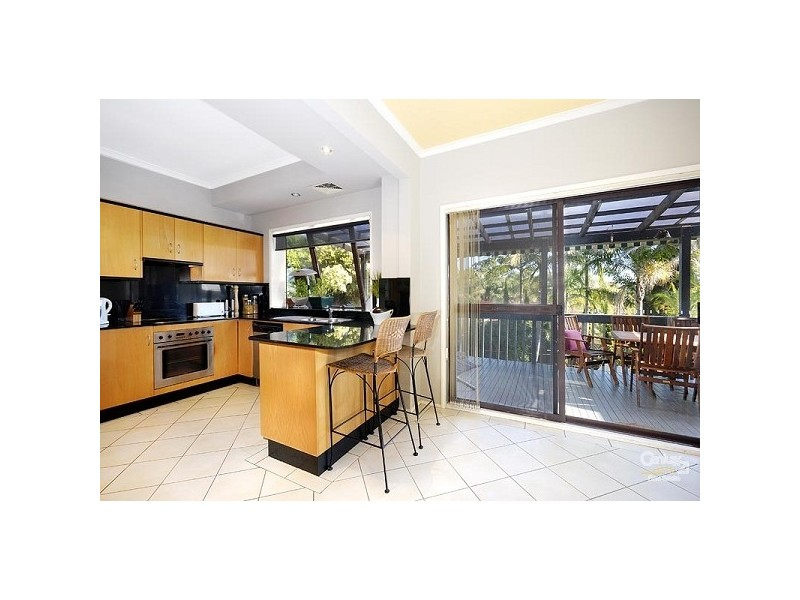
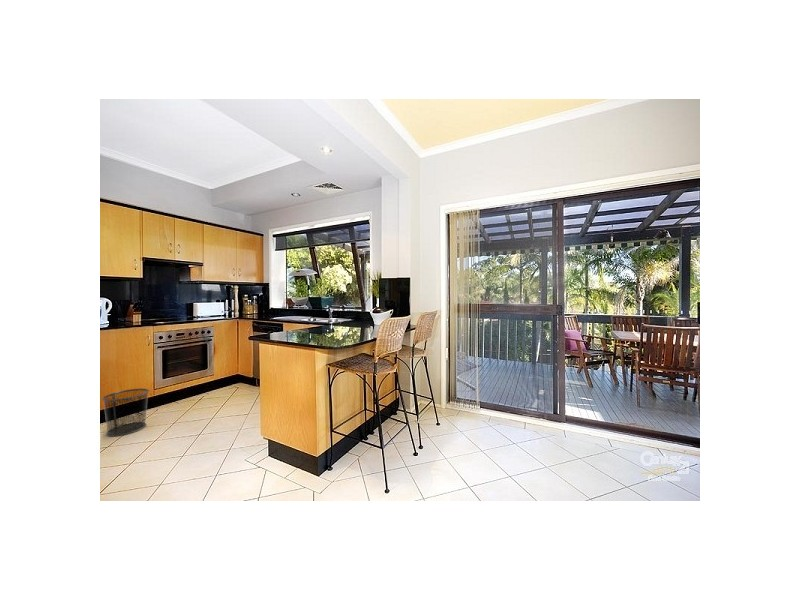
+ trash can [101,388,150,437]
